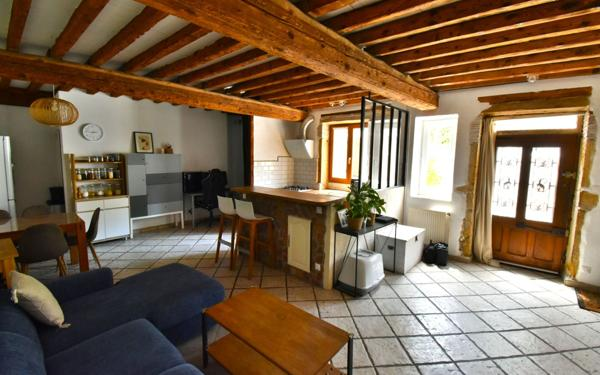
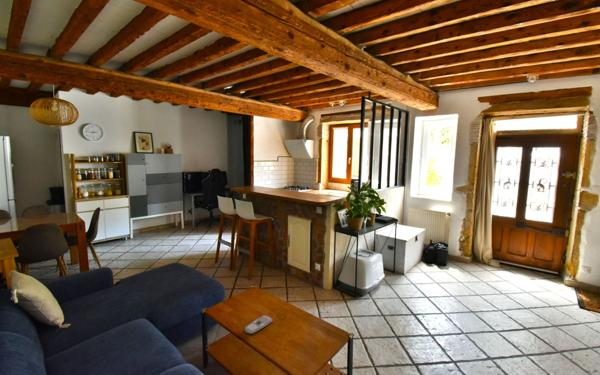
+ remote control [244,314,274,335]
